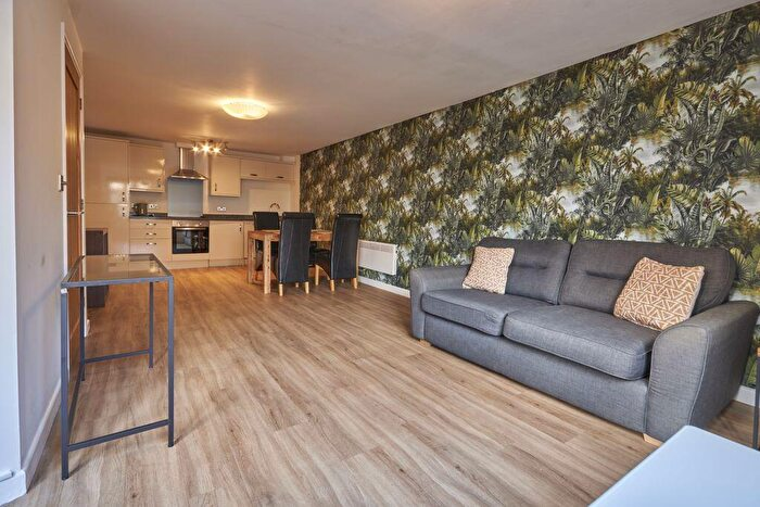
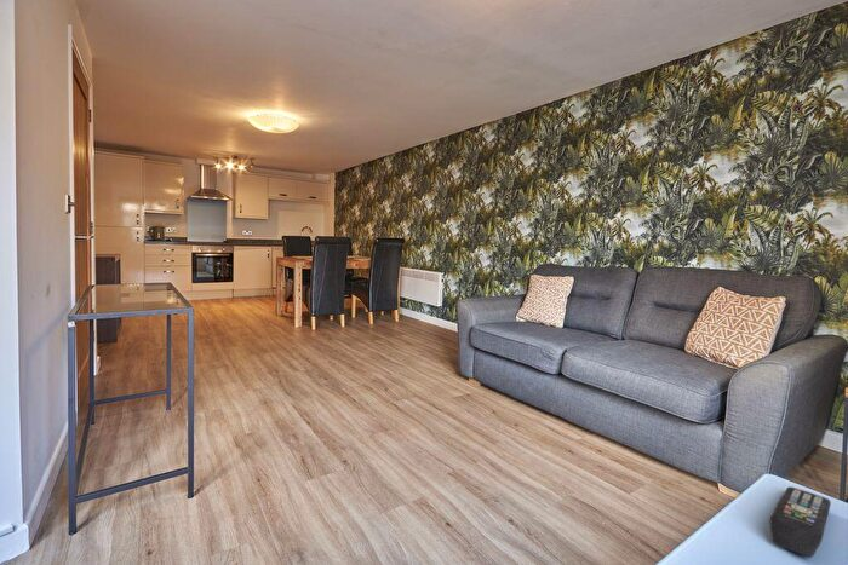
+ remote control [769,485,832,559]
